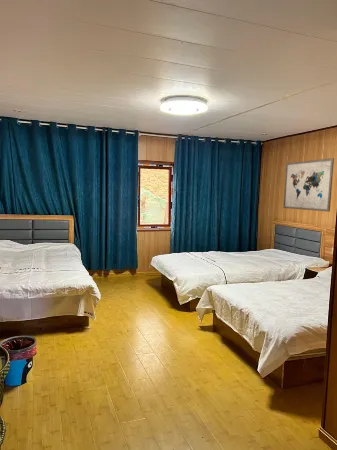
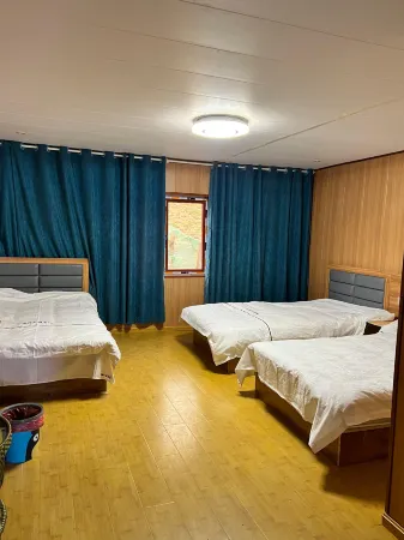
- wall art [282,157,335,213]
